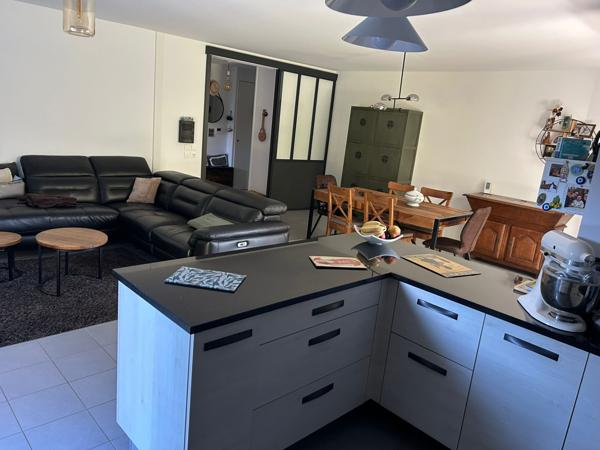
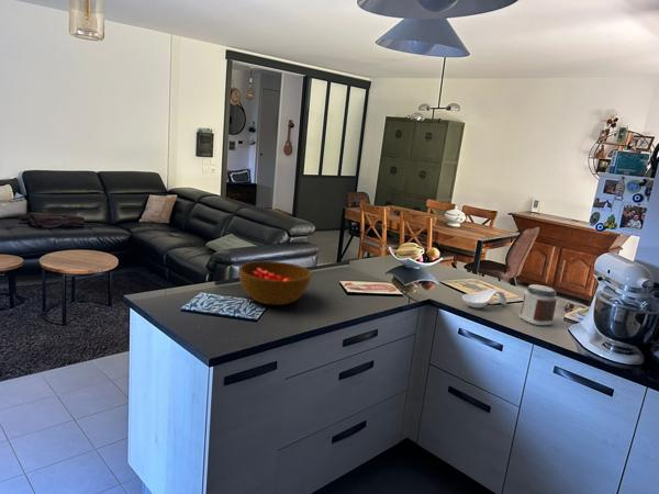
+ jar [518,283,559,326]
+ bowl [237,260,312,306]
+ spoon rest [461,288,507,308]
